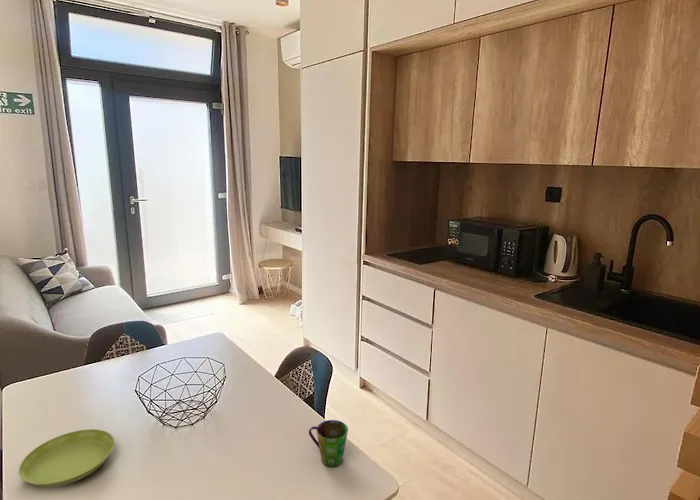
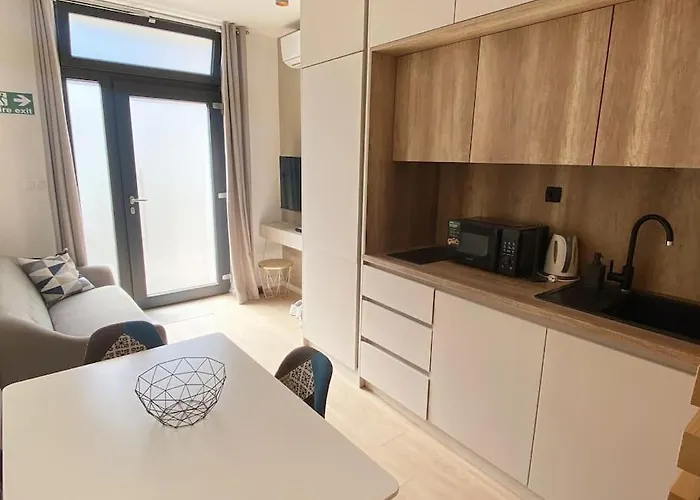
- saucer [18,428,116,488]
- cup [308,419,349,467]
